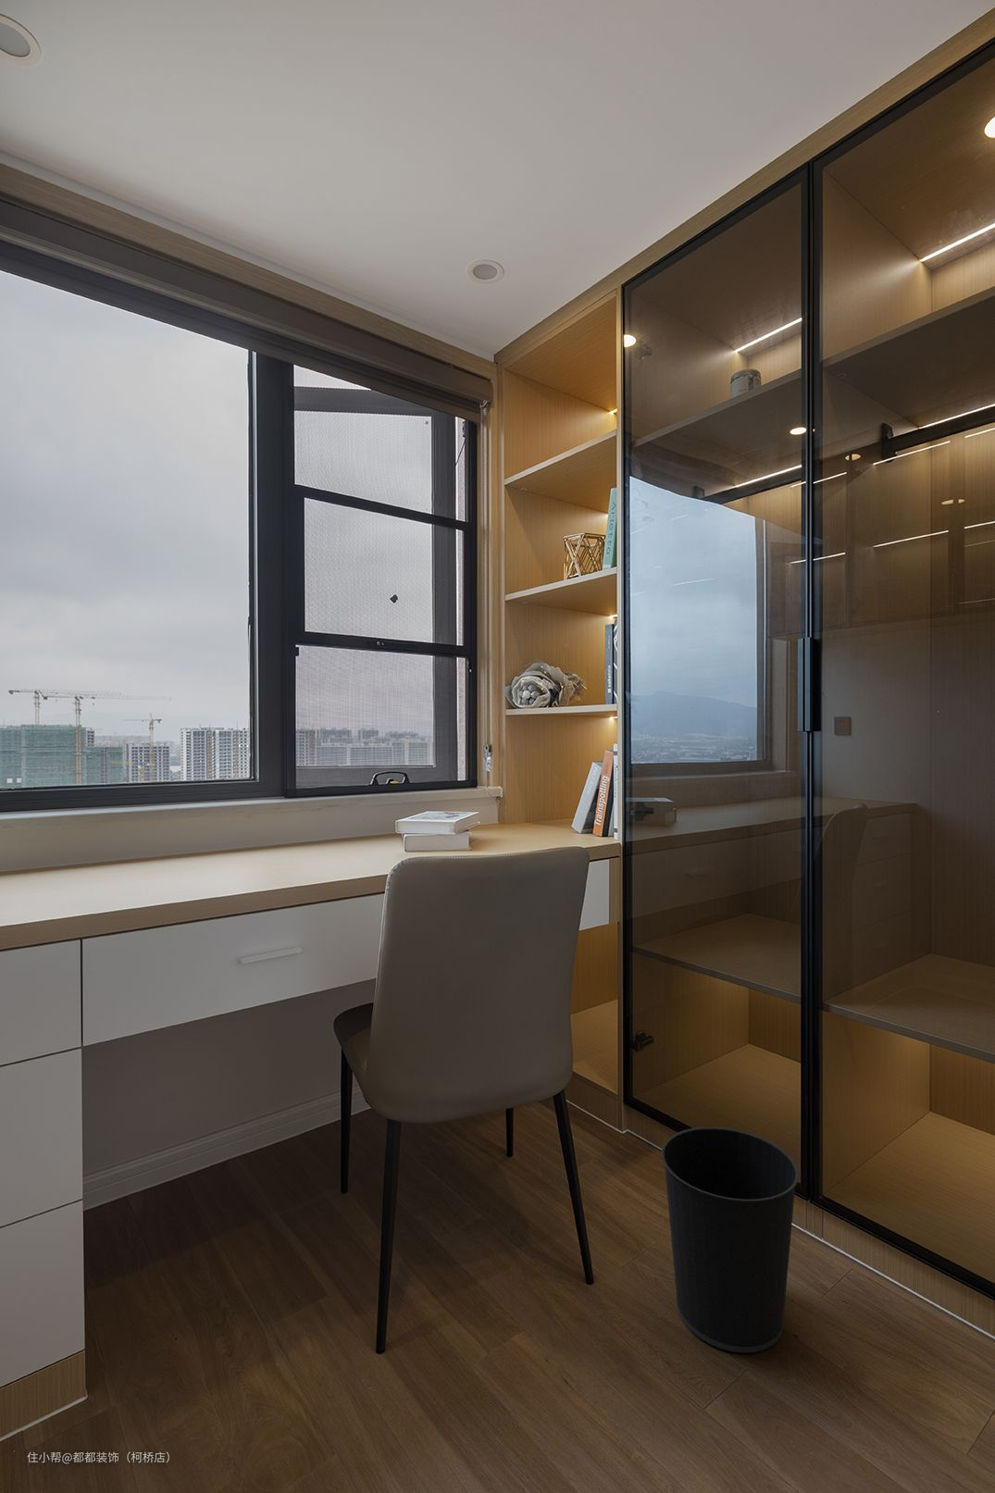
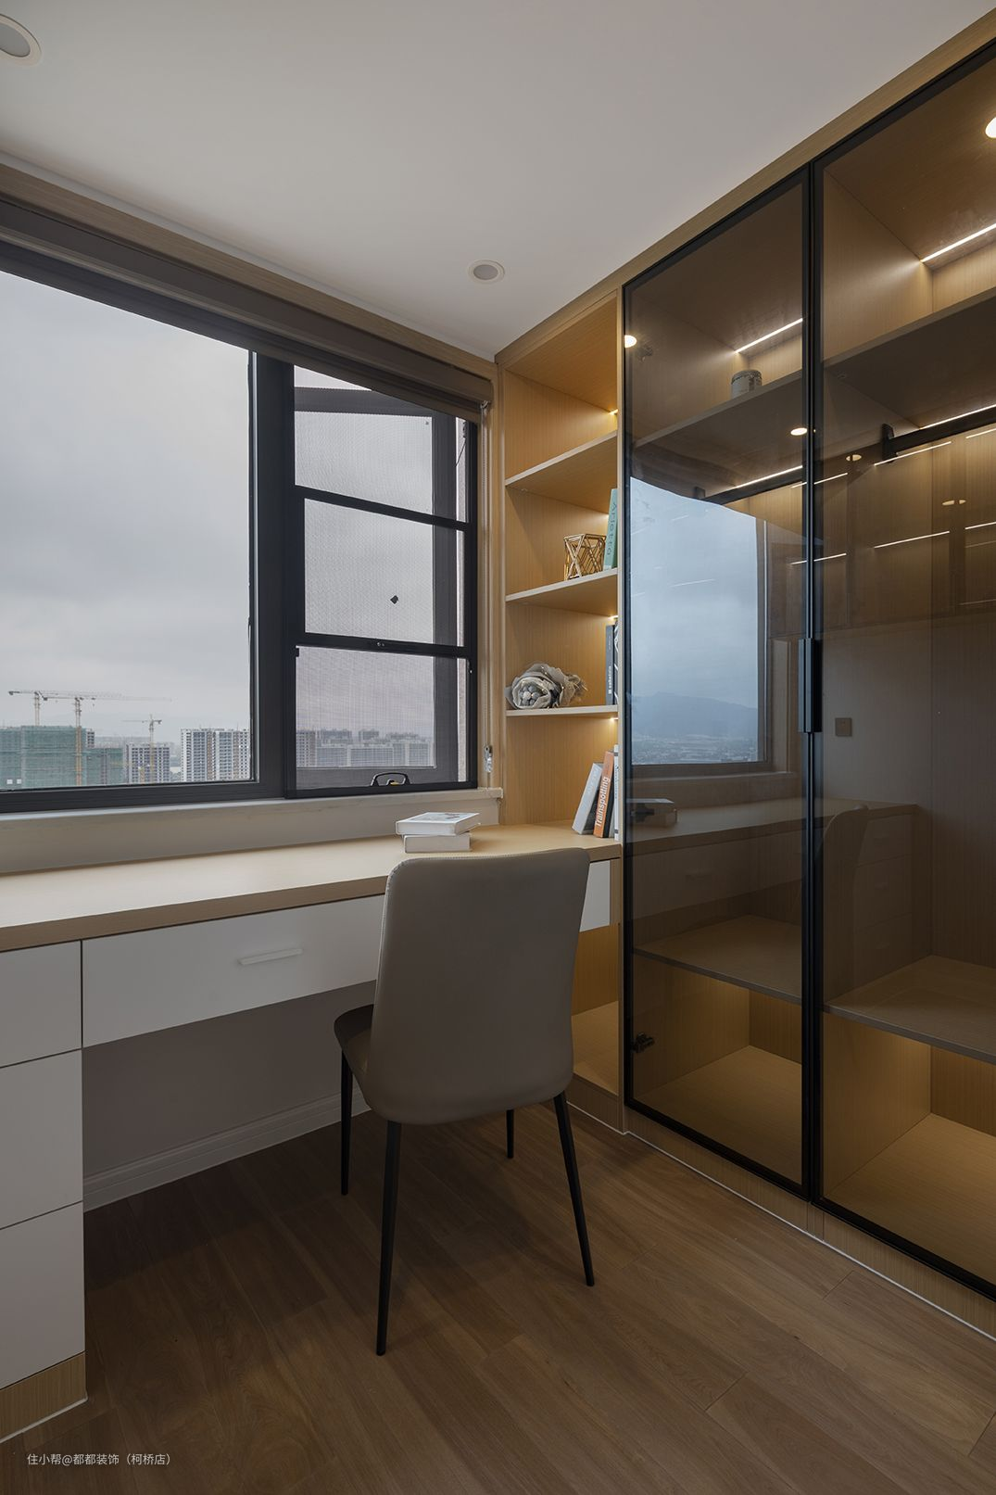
- wastebasket [660,1126,800,1354]
